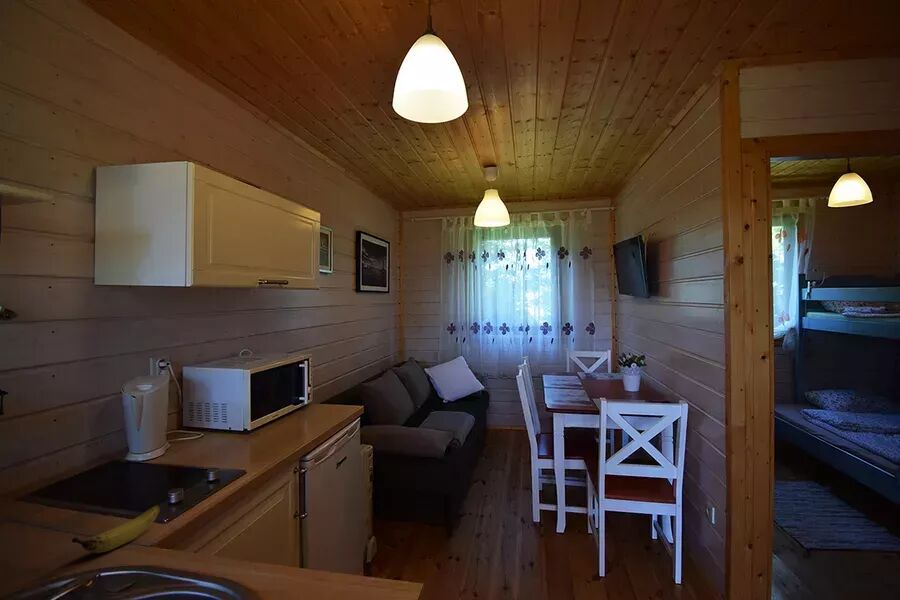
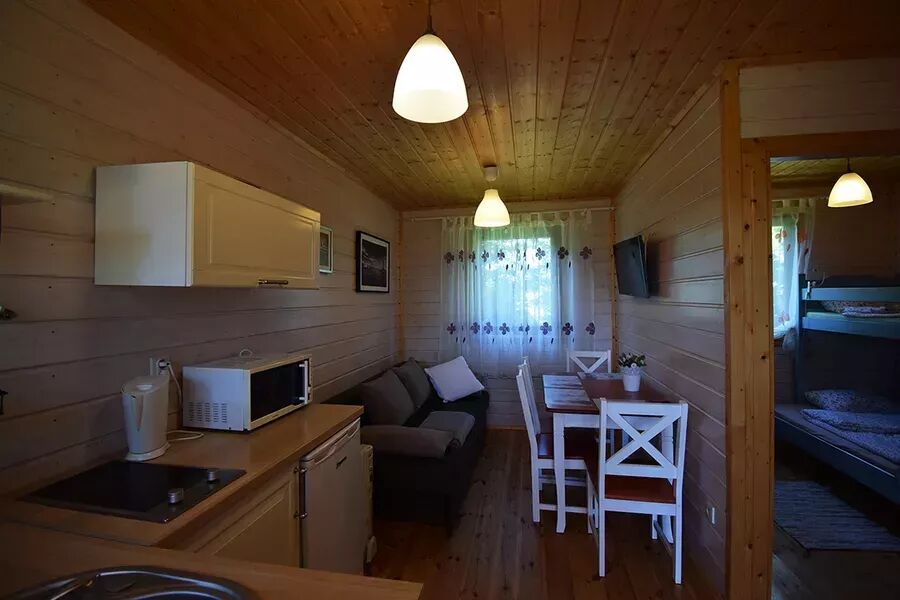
- banana [71,503,162,554]
